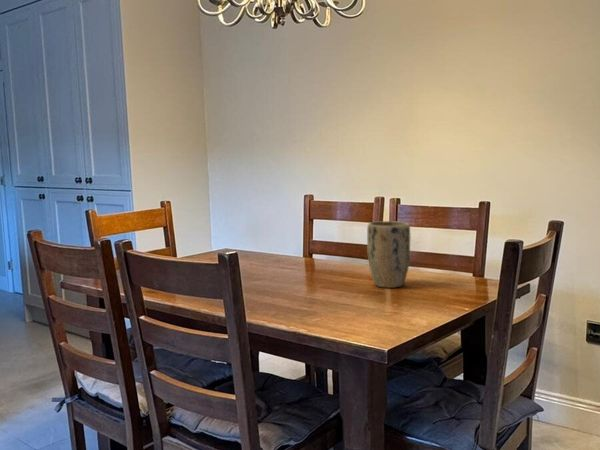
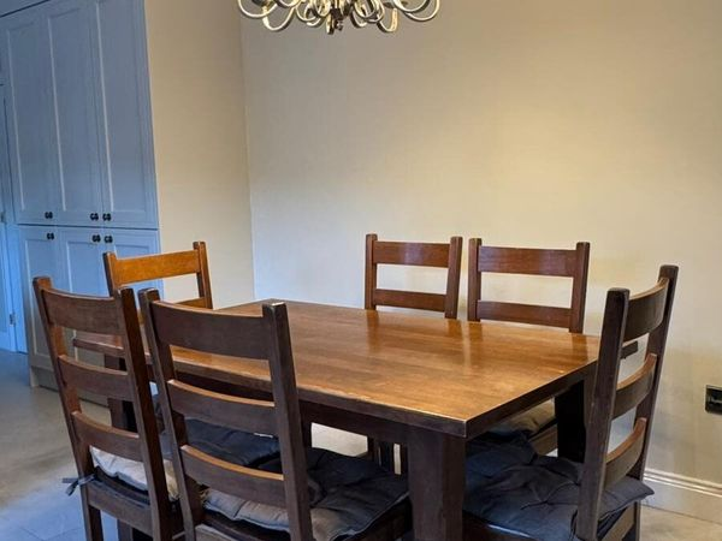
- plant pot [366,220,411,289]
